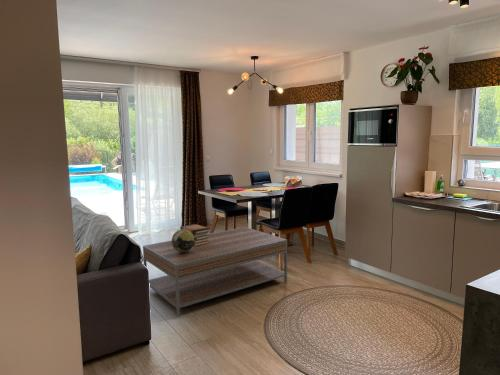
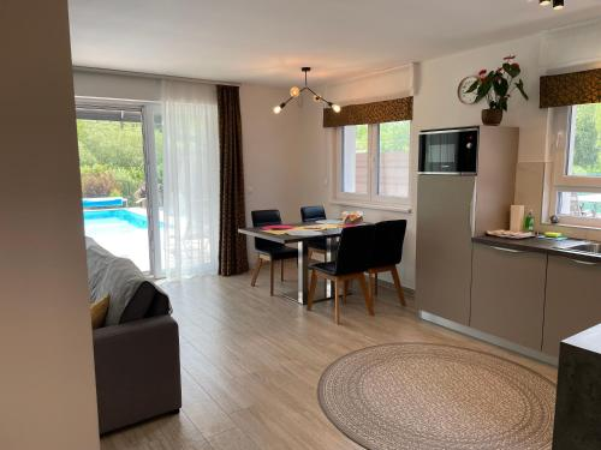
- coffee table [142,226,288,318]
- decorative sphere [171,229,195,252]
- book stack [179,223,211,246]
